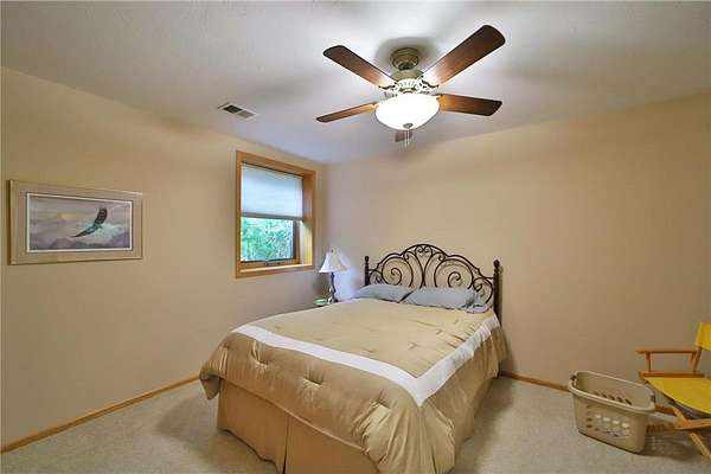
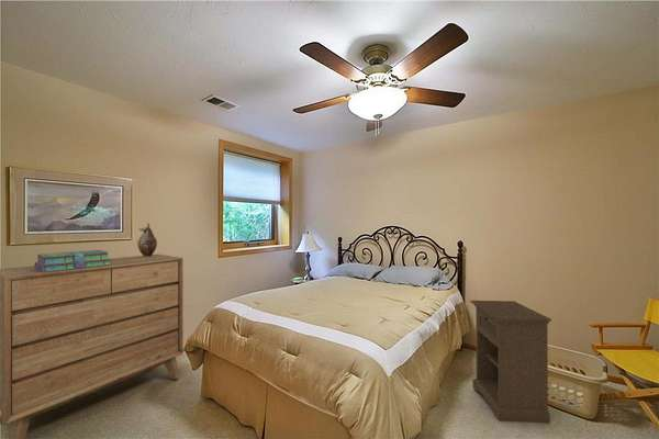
+ decorative vase [136,223,158,257]
+ stack of books [34,249,112,272]
+ dresser [0,254,185,439]
+ nightstand [469,300,552,425]
